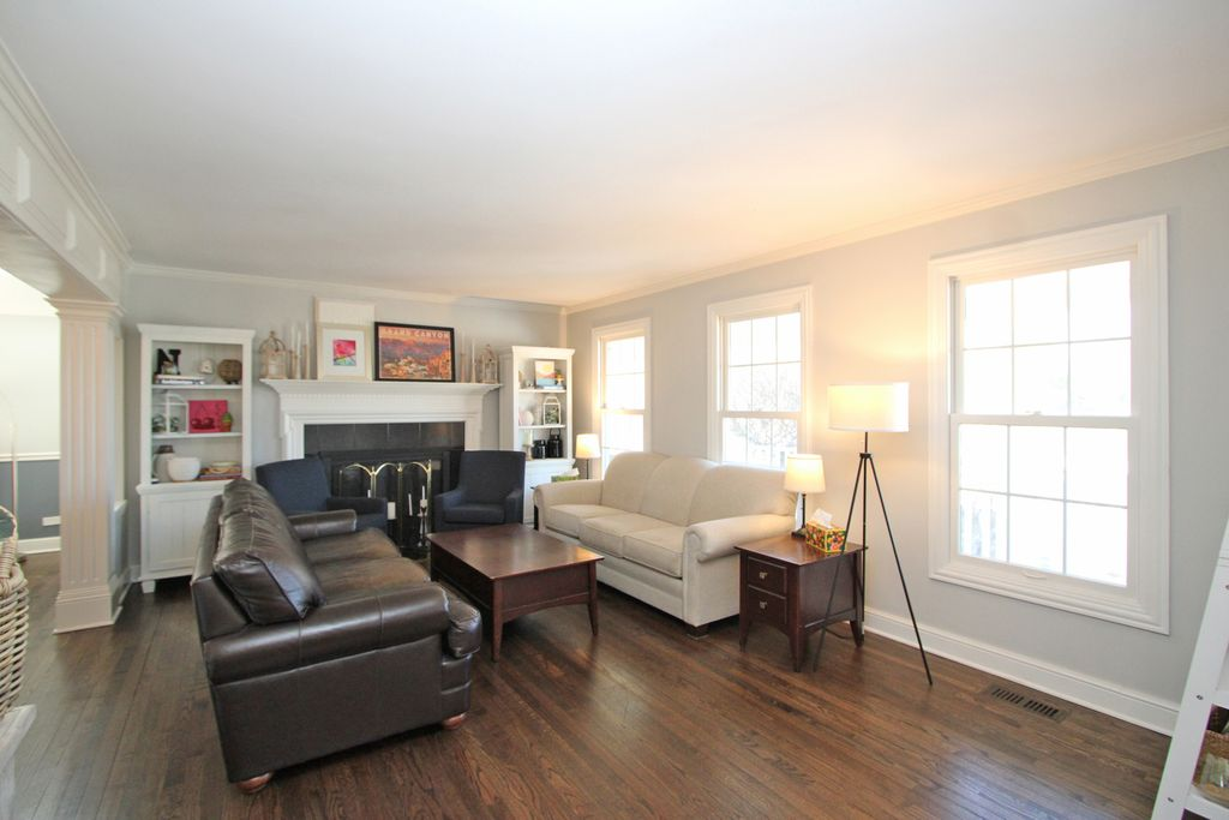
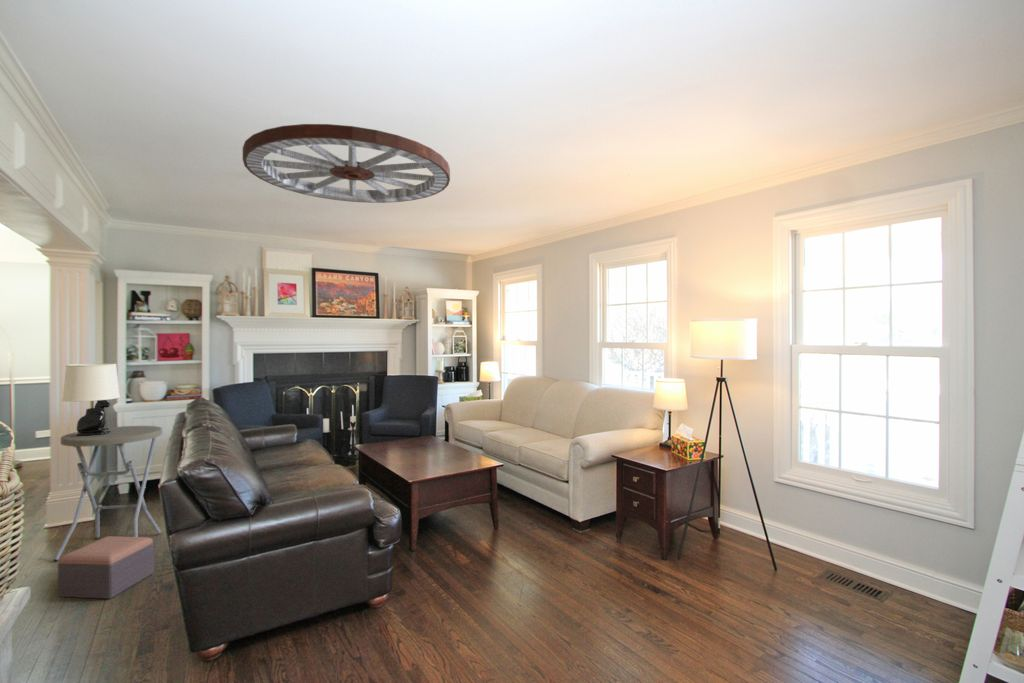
+ wagon wheel [242,123,451,204]
+ table lamp [61,363,121,436]
+ footstool [57,535,155,600]
+ side table [53,425,163,562]
